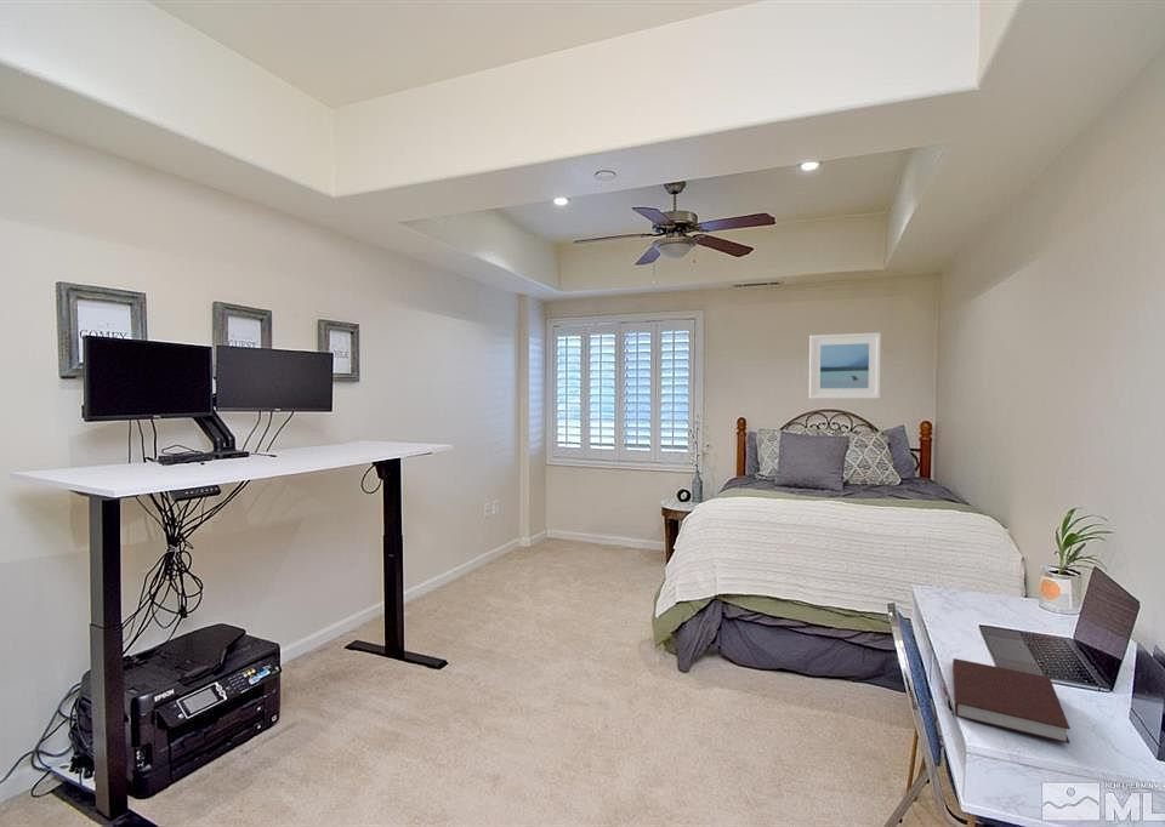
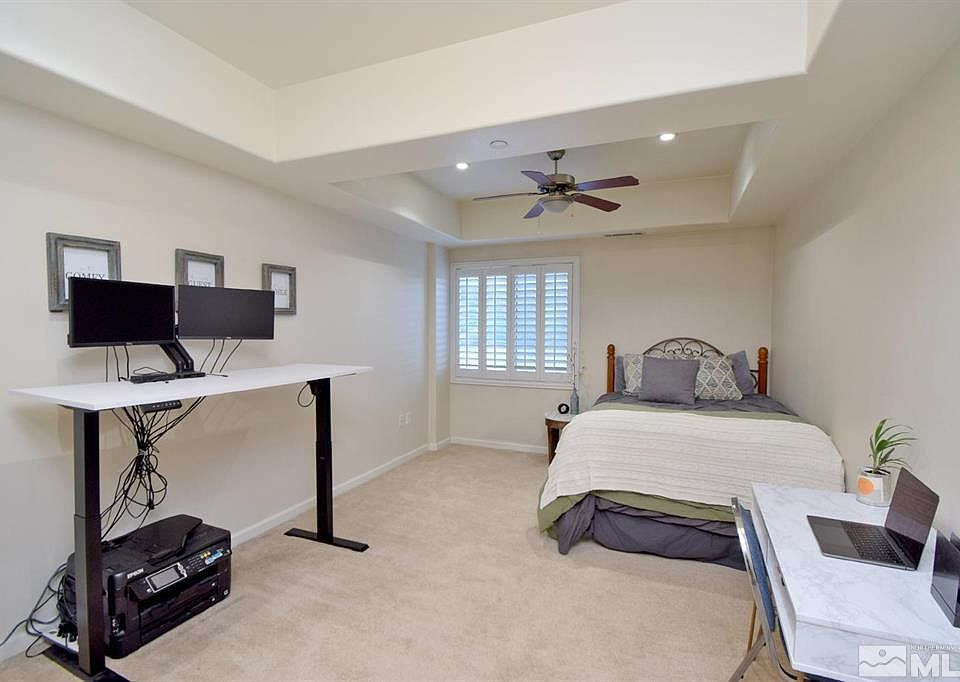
- notebook [951,657,1072,745]
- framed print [808,331,882,400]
